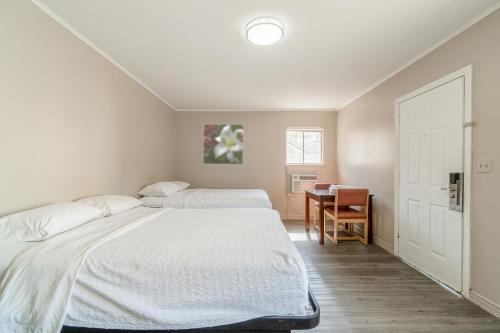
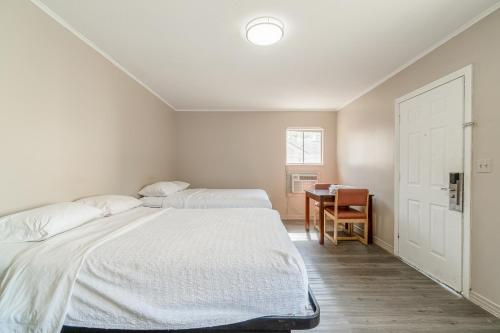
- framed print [202,123,245,166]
